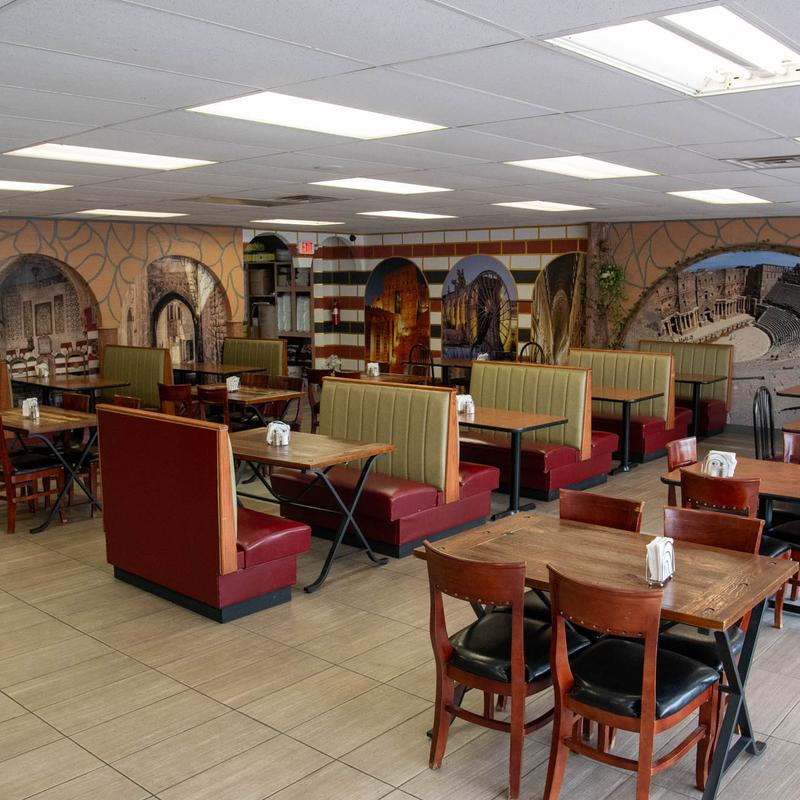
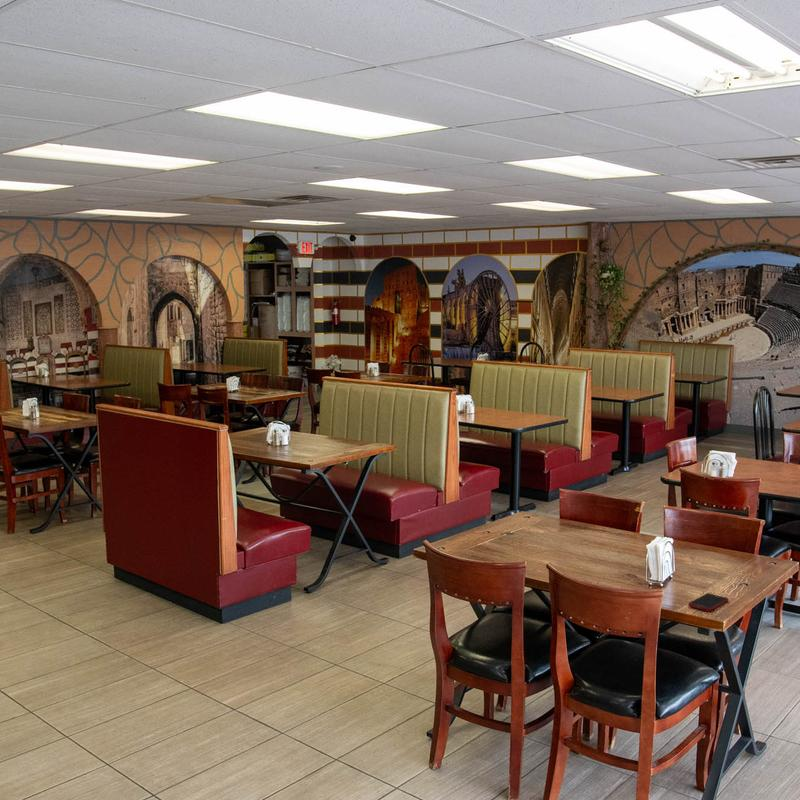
+ cell phone [687,592,729,612]
